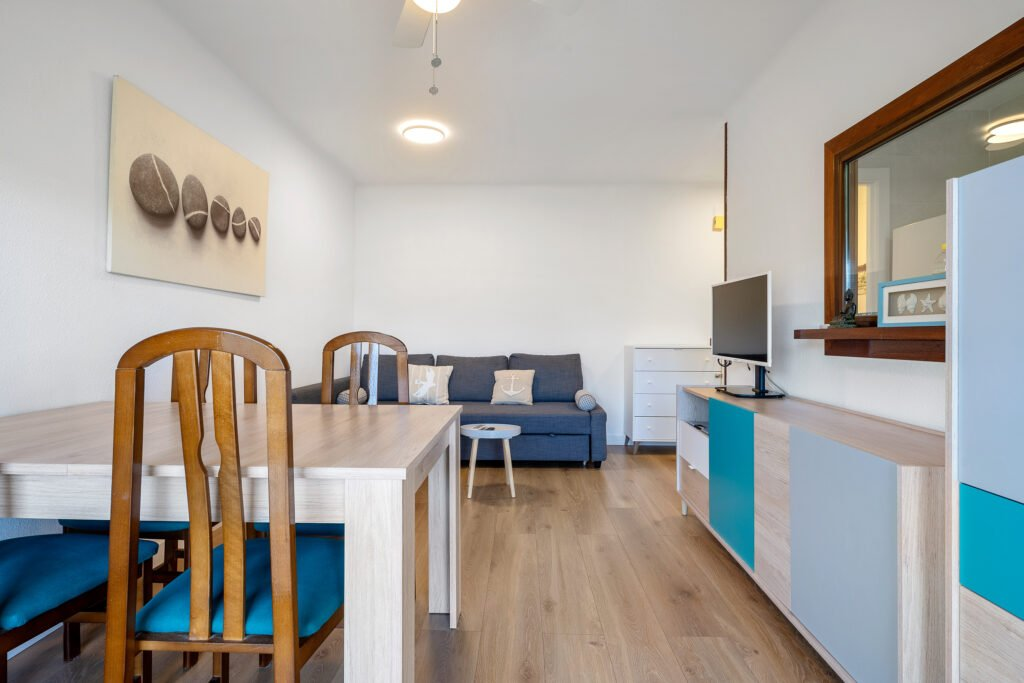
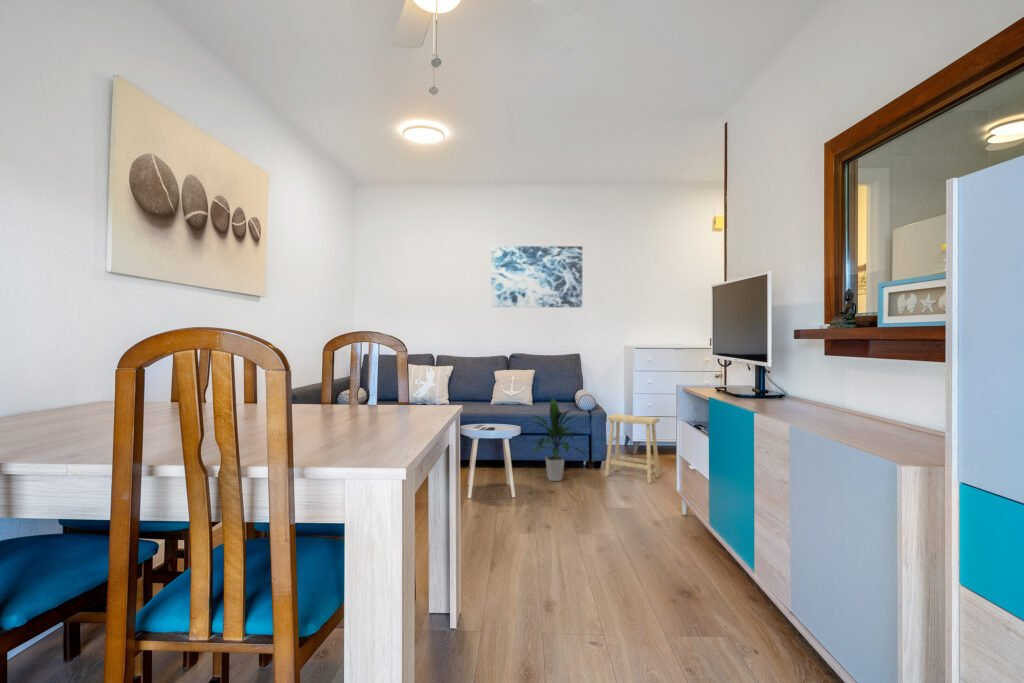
+ indoor plant [528,396,590,482]
+ footstool [604,413,661,485]
+ wall art [490,245,583,308]
